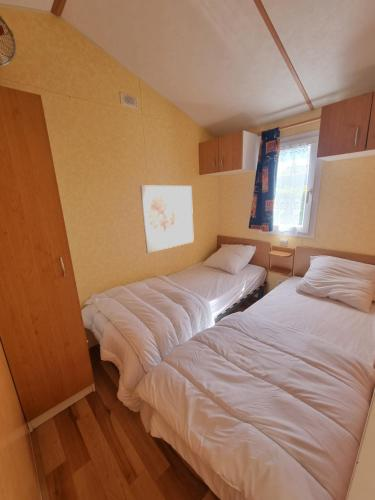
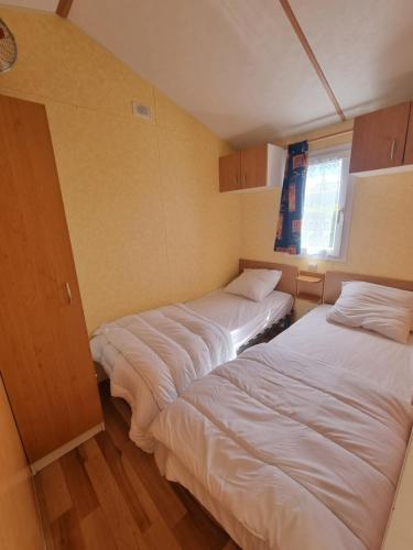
- wall art [139,185,195,254]
